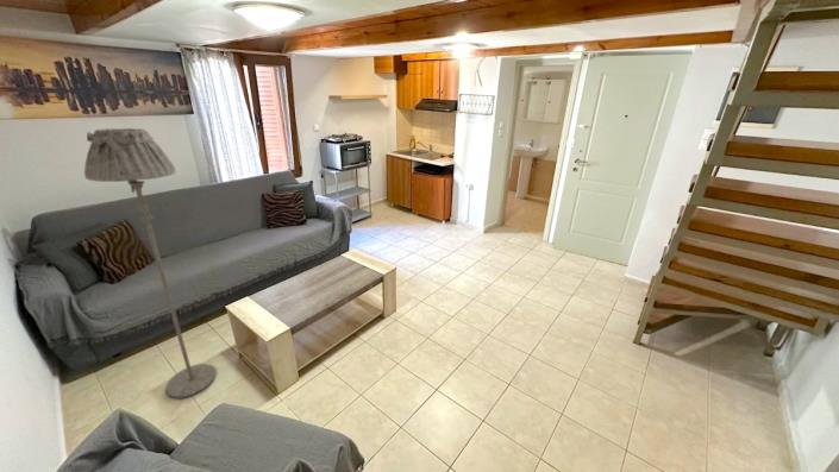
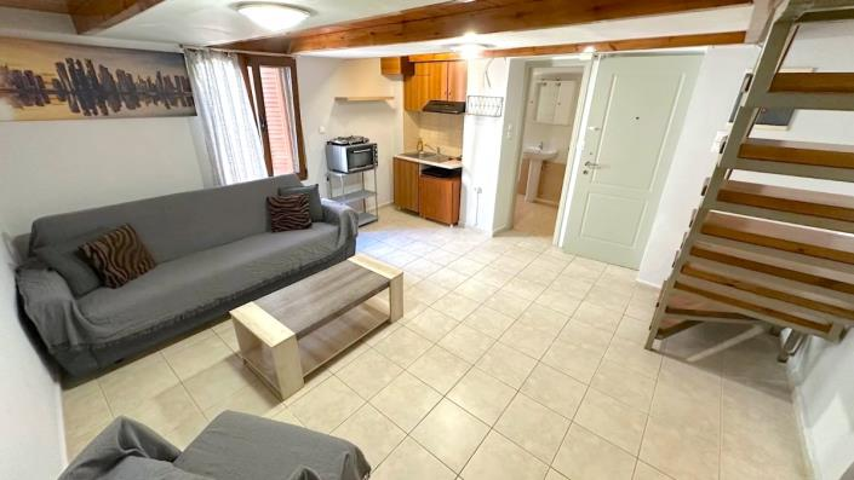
- floor lamp [83,127,218,399]
